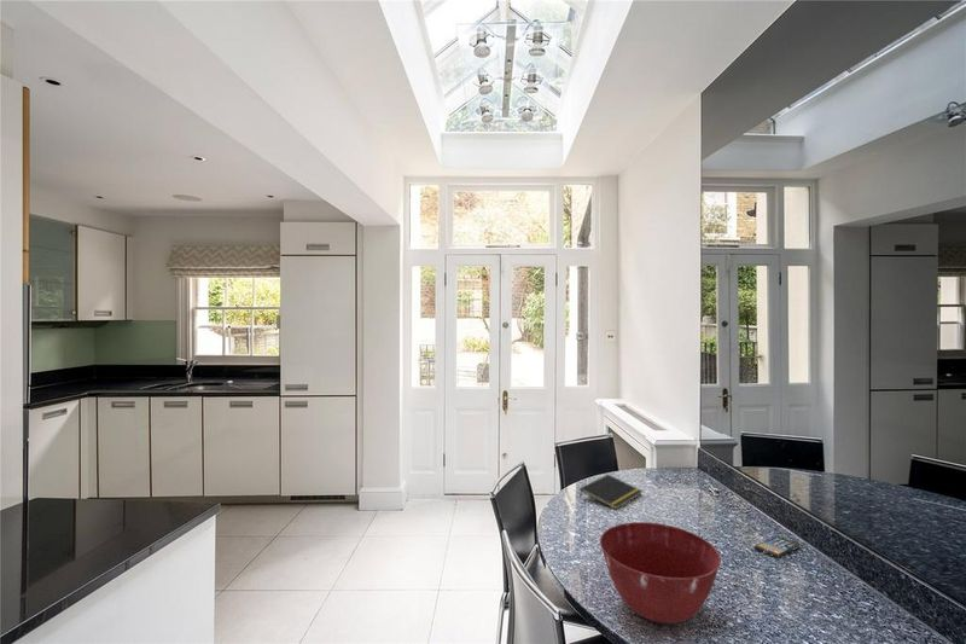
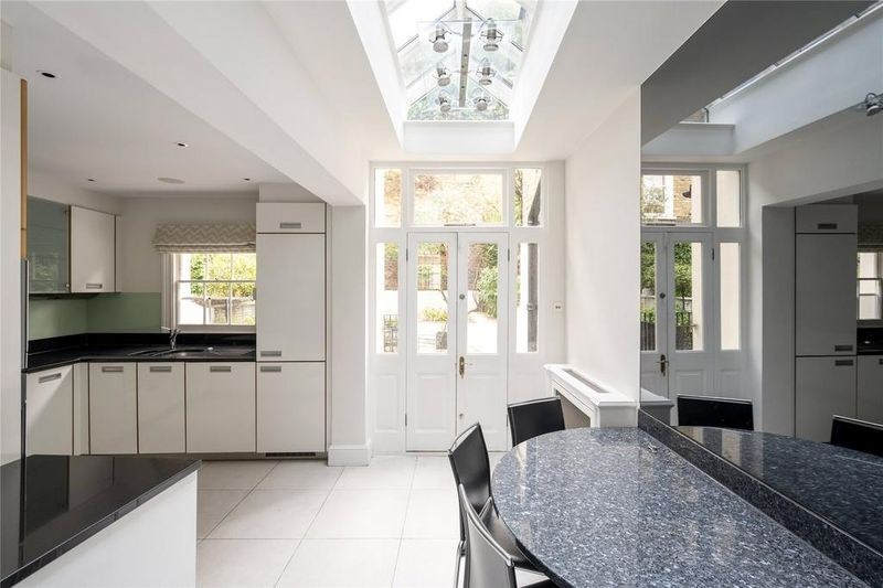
- smartphone [752,535,802,558]
- mixing bowl [599,521,722,625]
- notepad [578,474,644,511]
